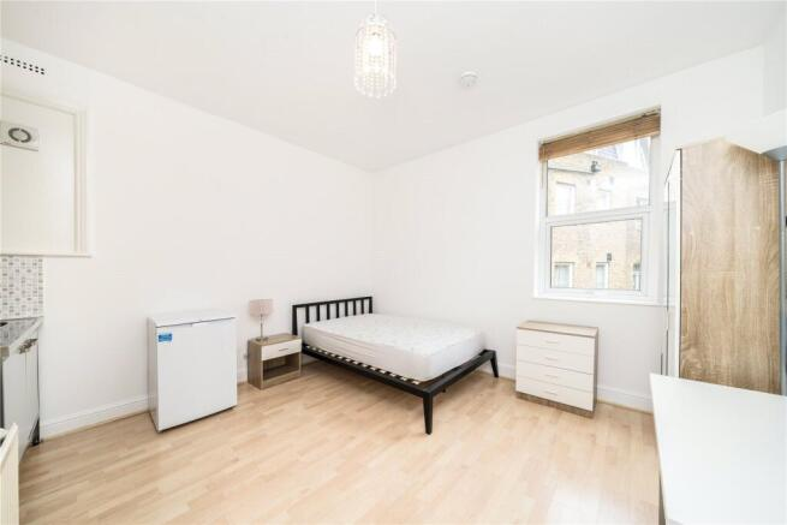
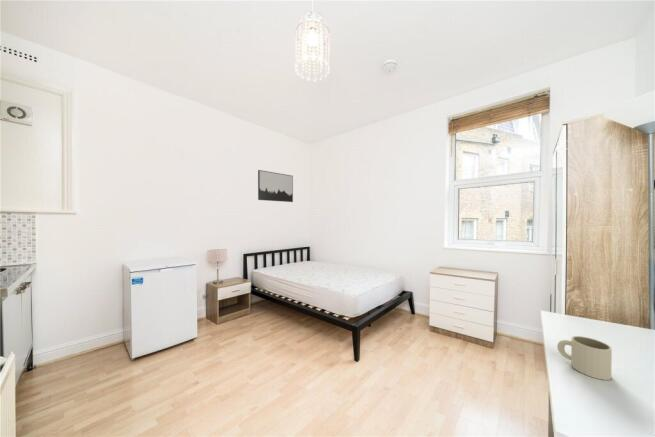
+ mug [556,335,613,381]
+ wall art [257,169,294,203]
